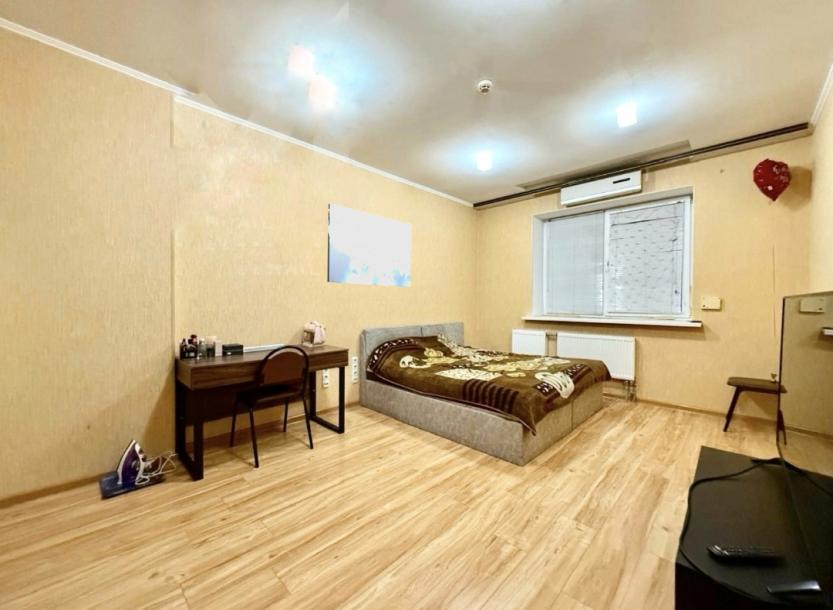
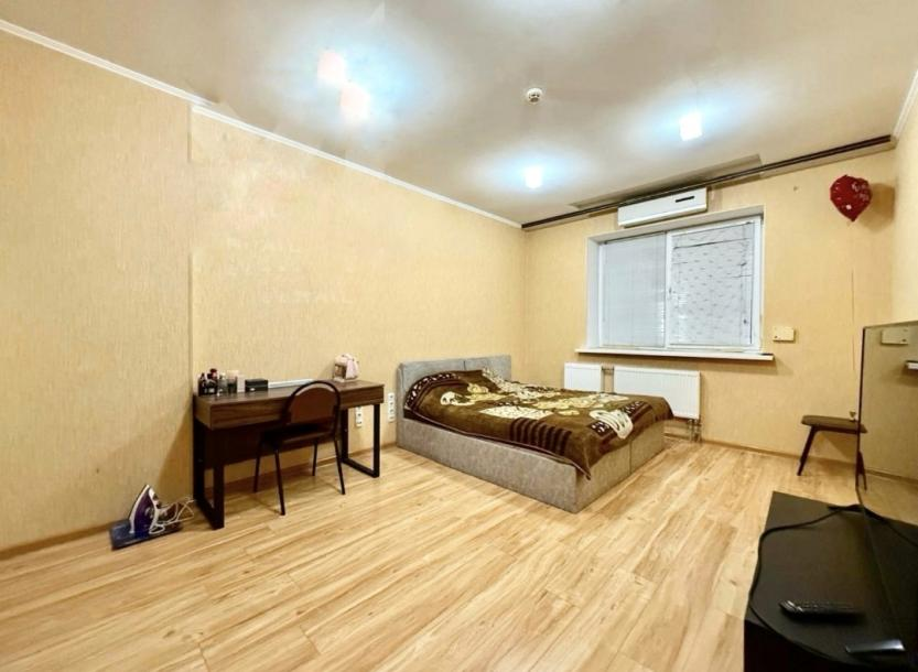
- wall art [326,203,412,288]
